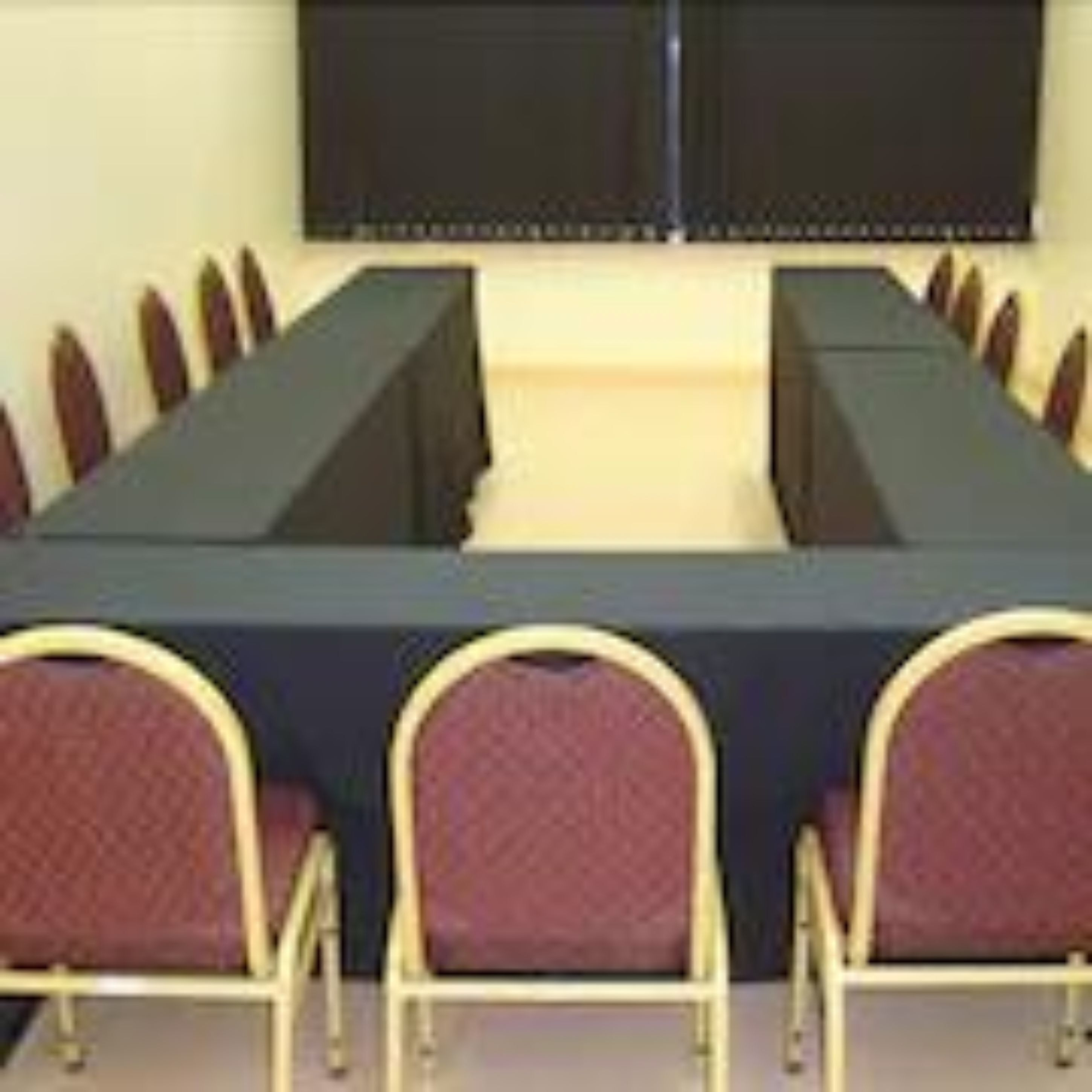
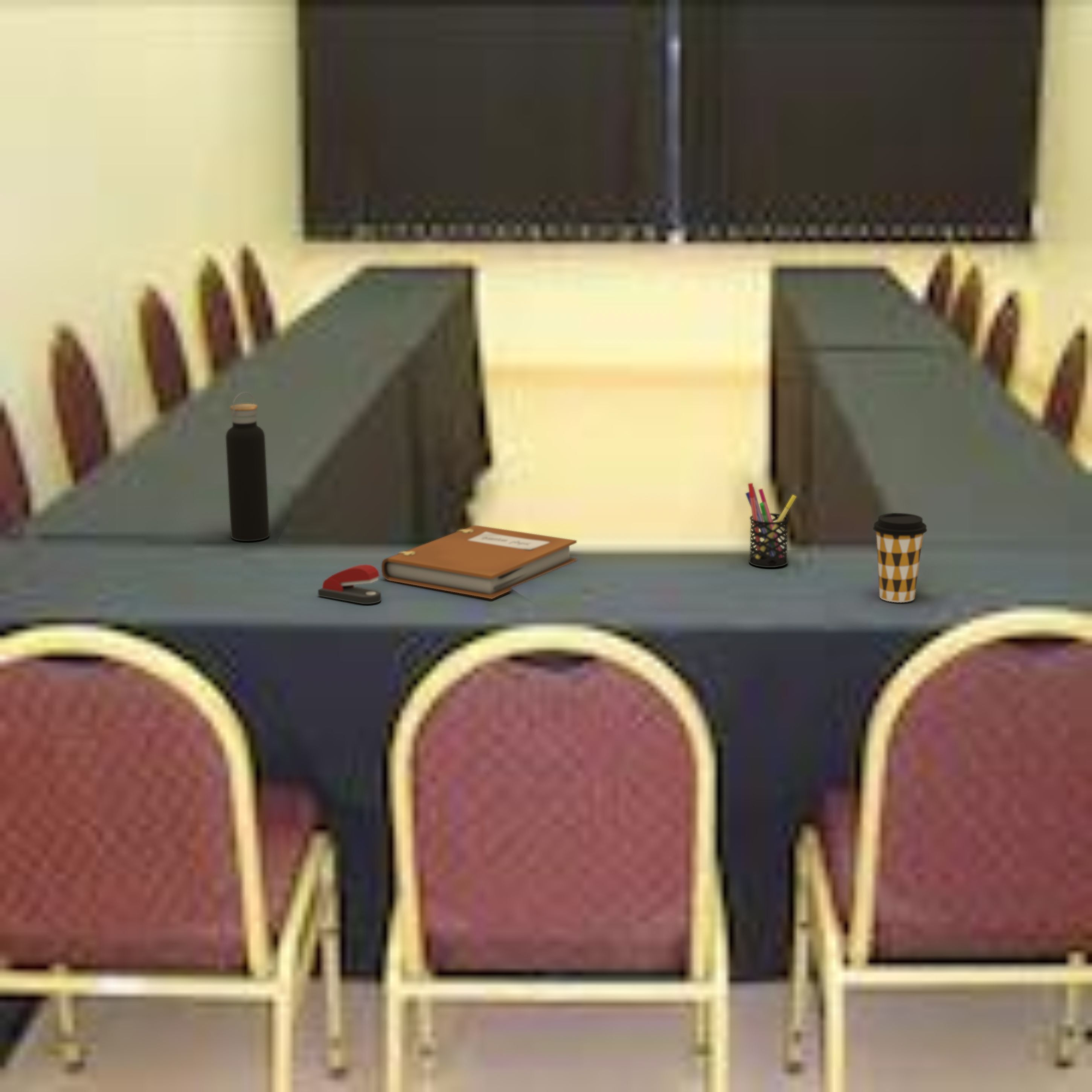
+ water bottle [225,392,270,541]
+ pen holder [745,483,797,568]
+ notebook [381,525,577,599]
+ stapler [317,564,381,604]
+ coffee cup [872,512,927,603]
